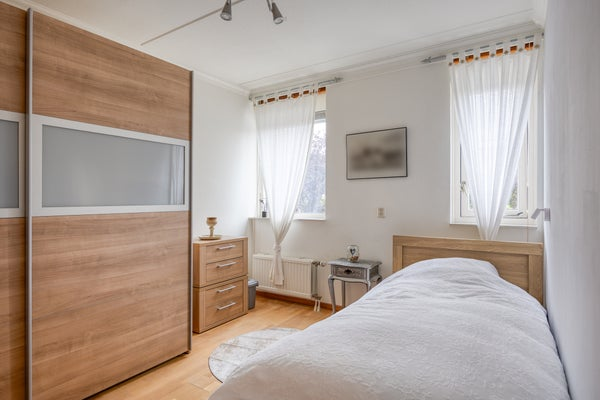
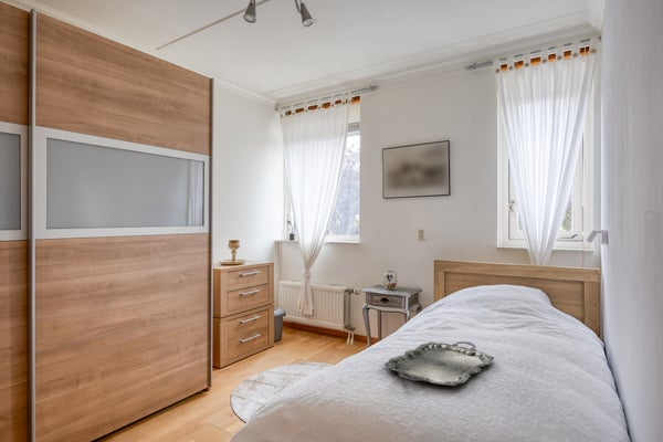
+ serving tray [383,340,495,387]
